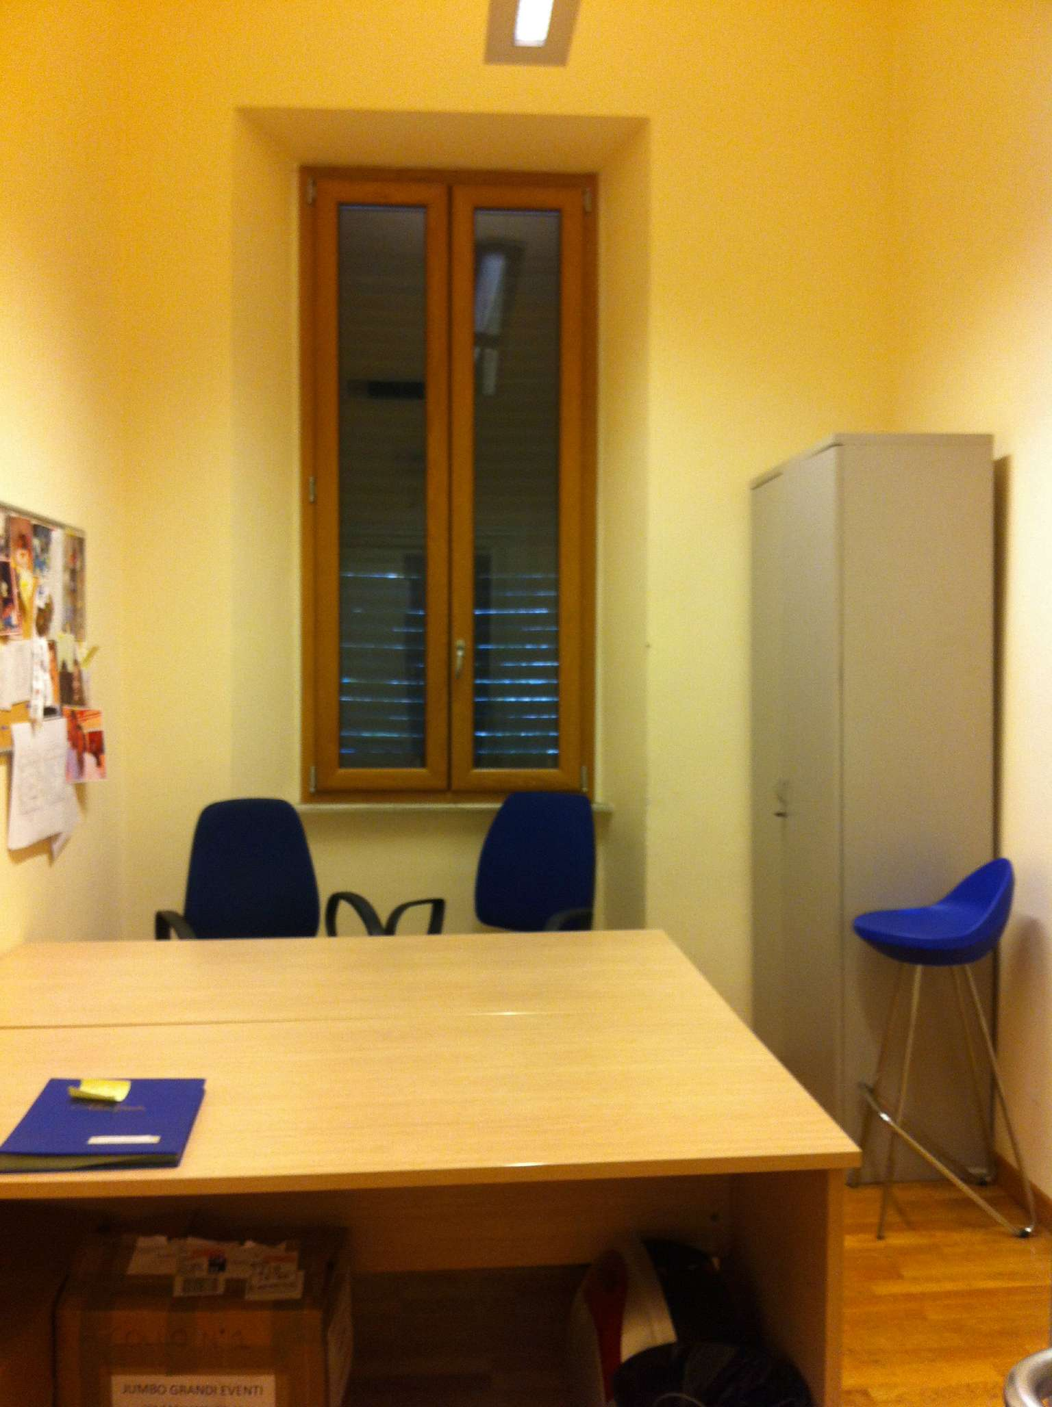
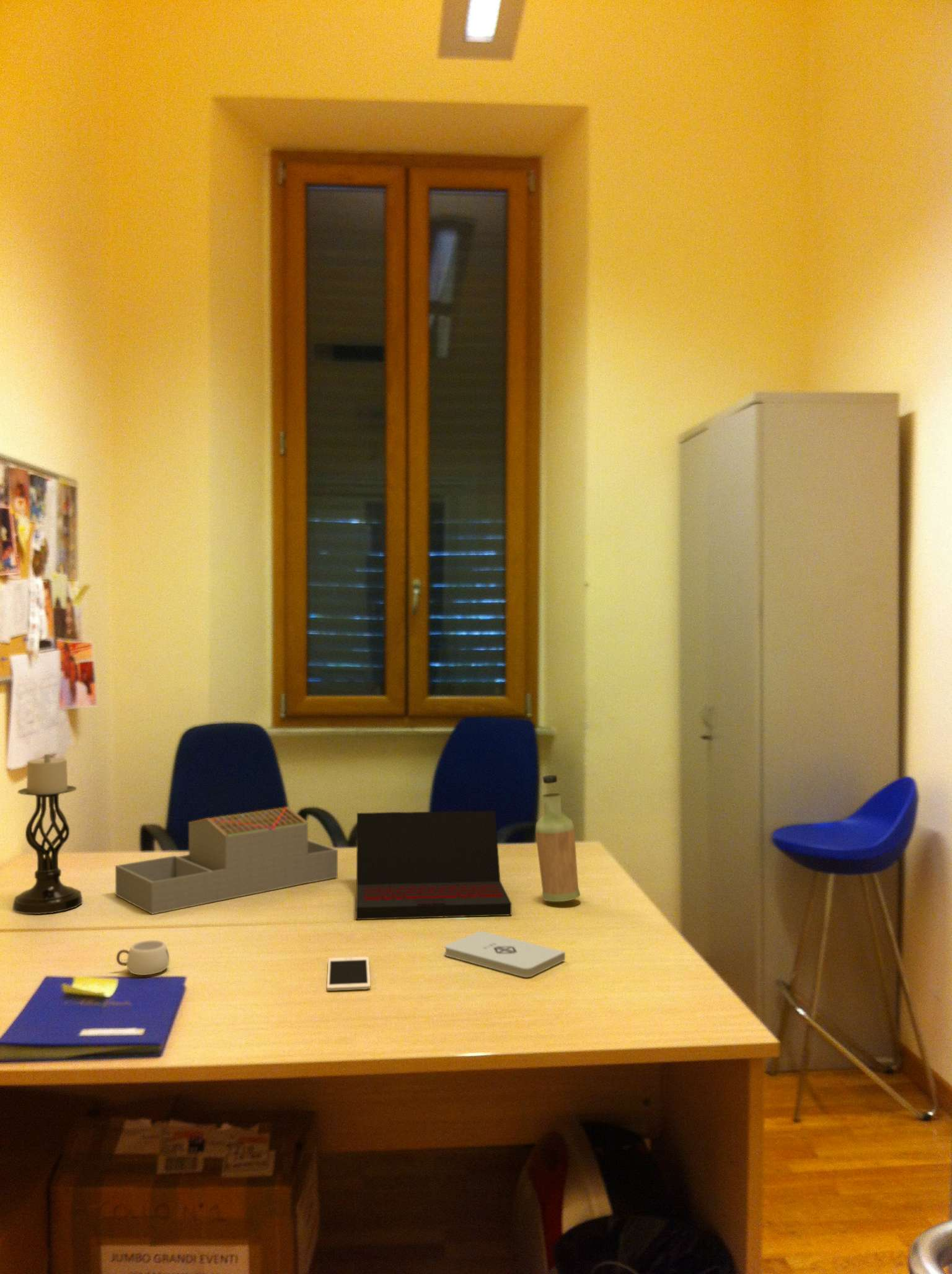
+ candle holder [12,753,83,915]
+ cell phone [326,956,371,991]
+ laptop [355,810,513,920]
+ bottle [535,775,581,902]
+ notepad [444,930,566,978]
+ architectural model [115,806,338,915]
+ mug [116,939,170,976]
